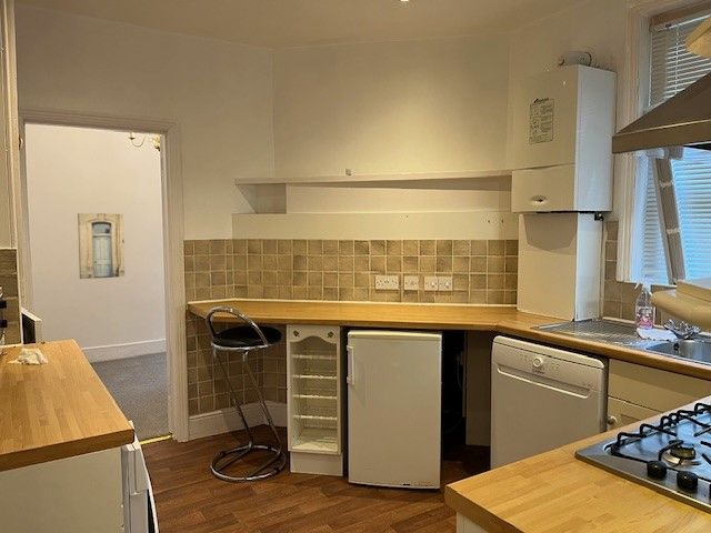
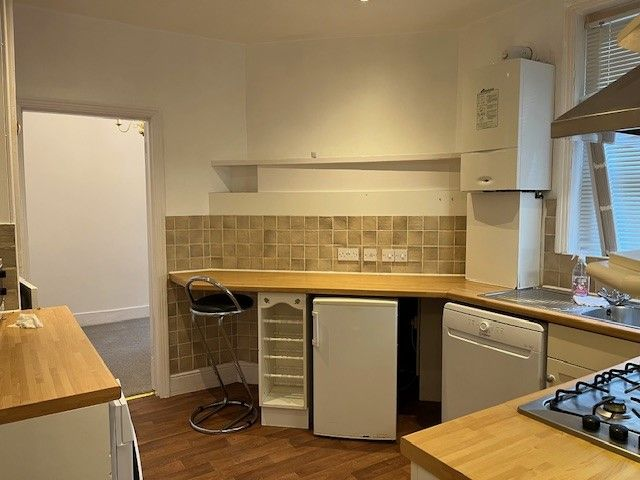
- wall art [77,212,126,280]
